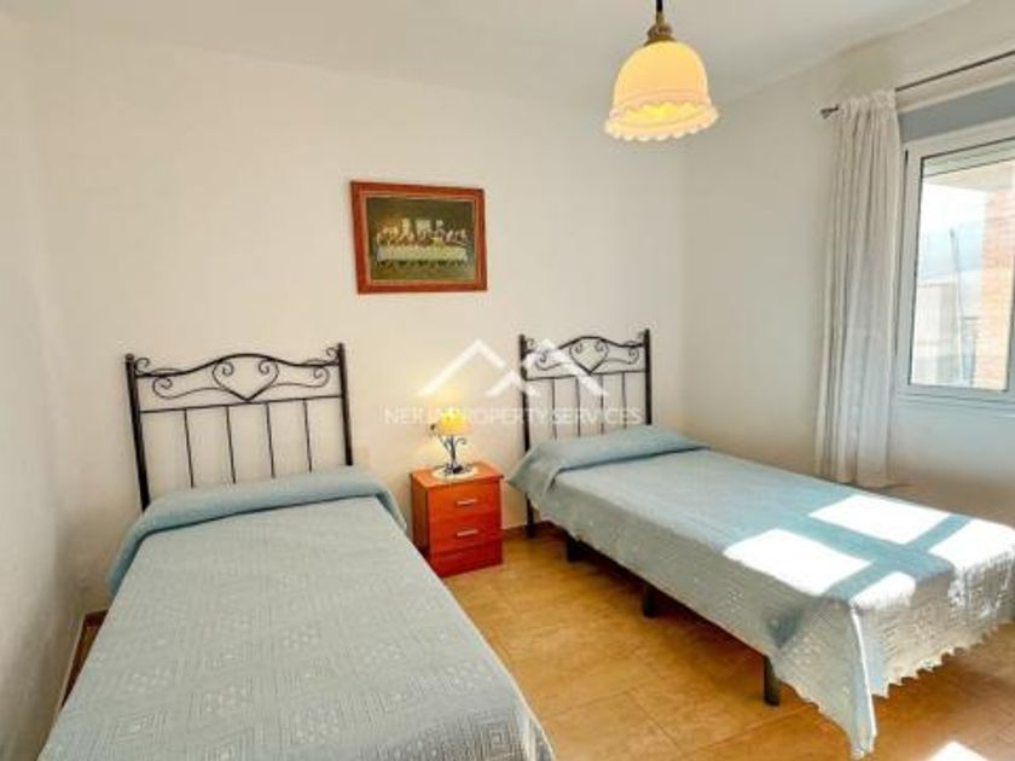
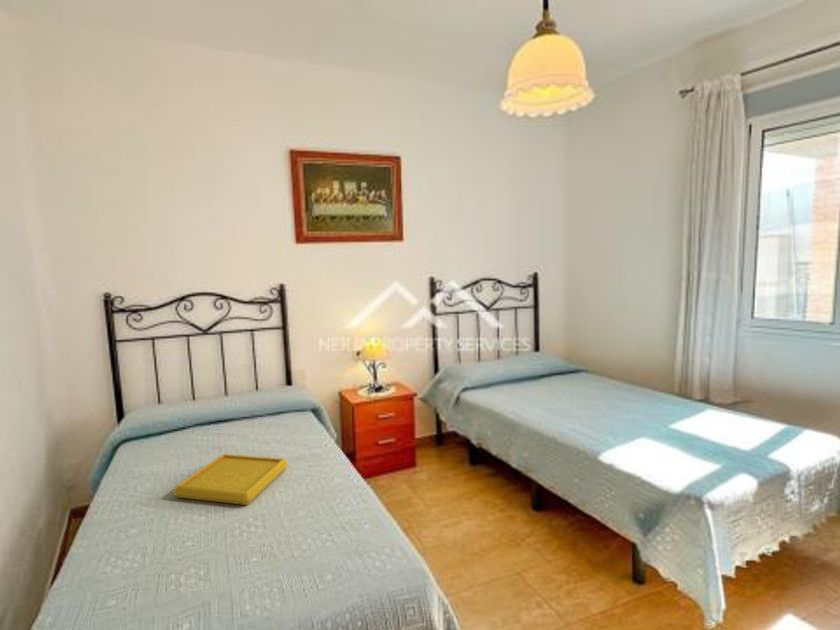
+ serving tray [172,453,289,506]
